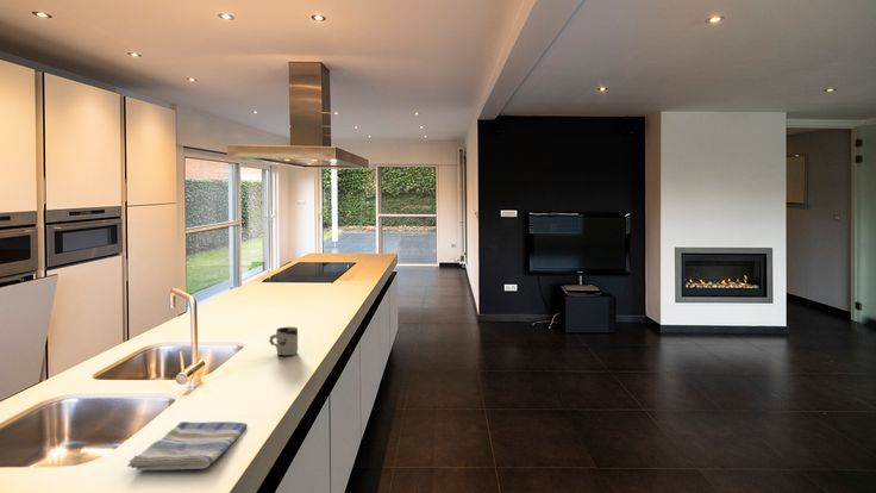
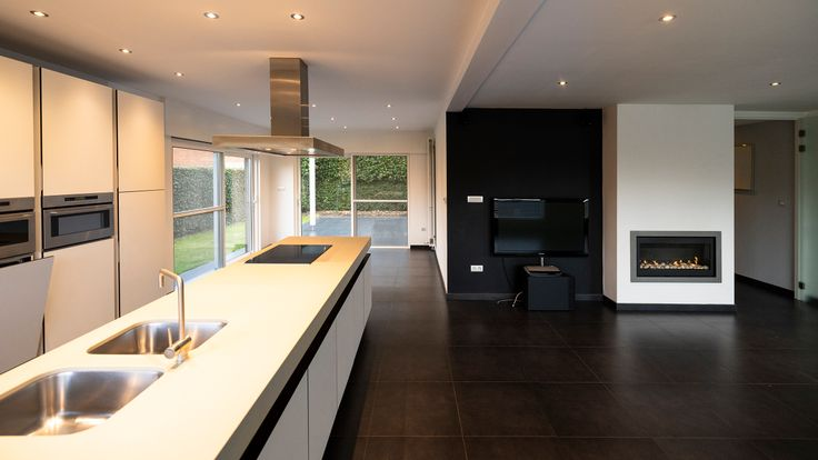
- cup [268,326,299,357]
- dish towel [126,420,249,472]
